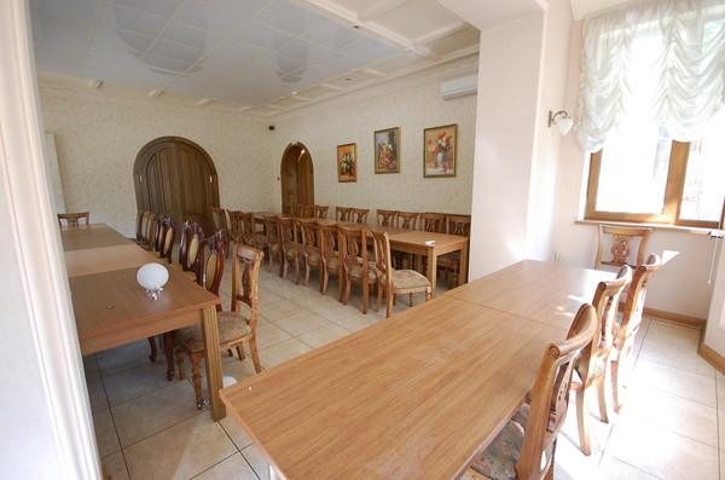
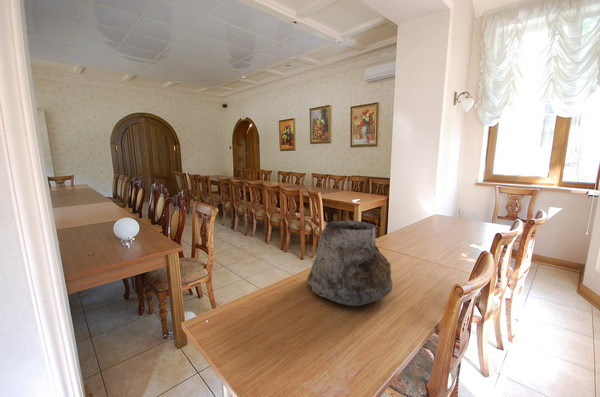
+ vase [306,220,393,307]
